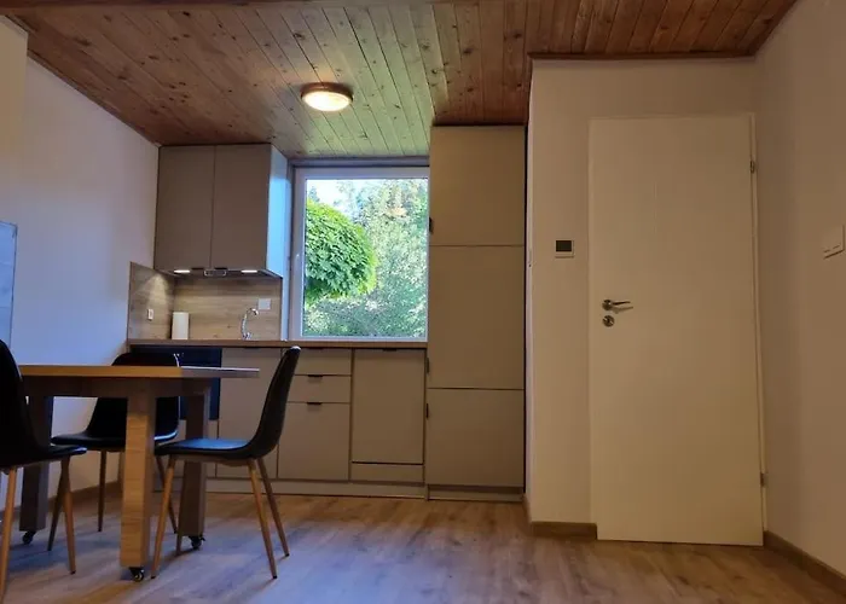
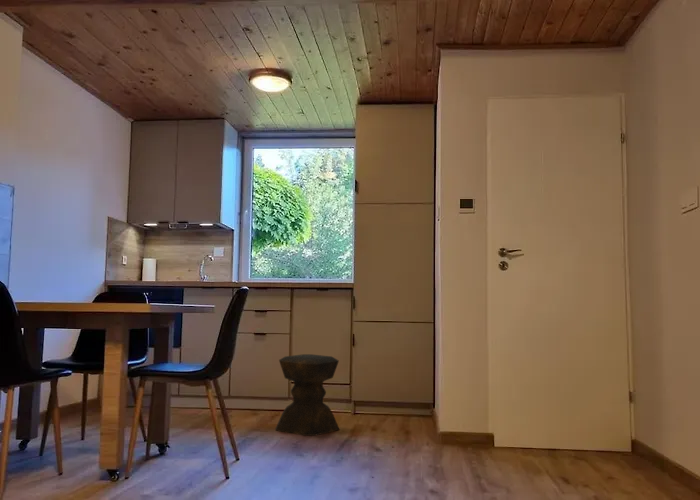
+ stool [274,353,341,437]
